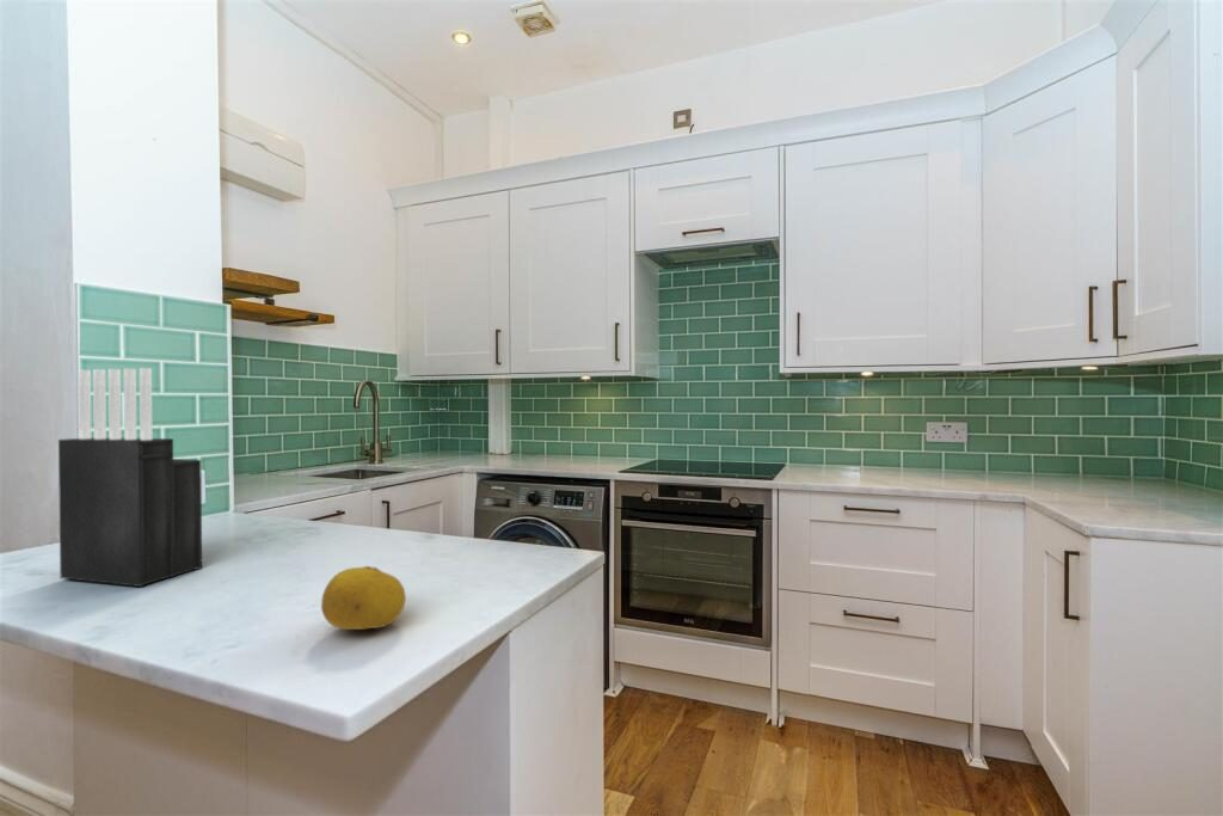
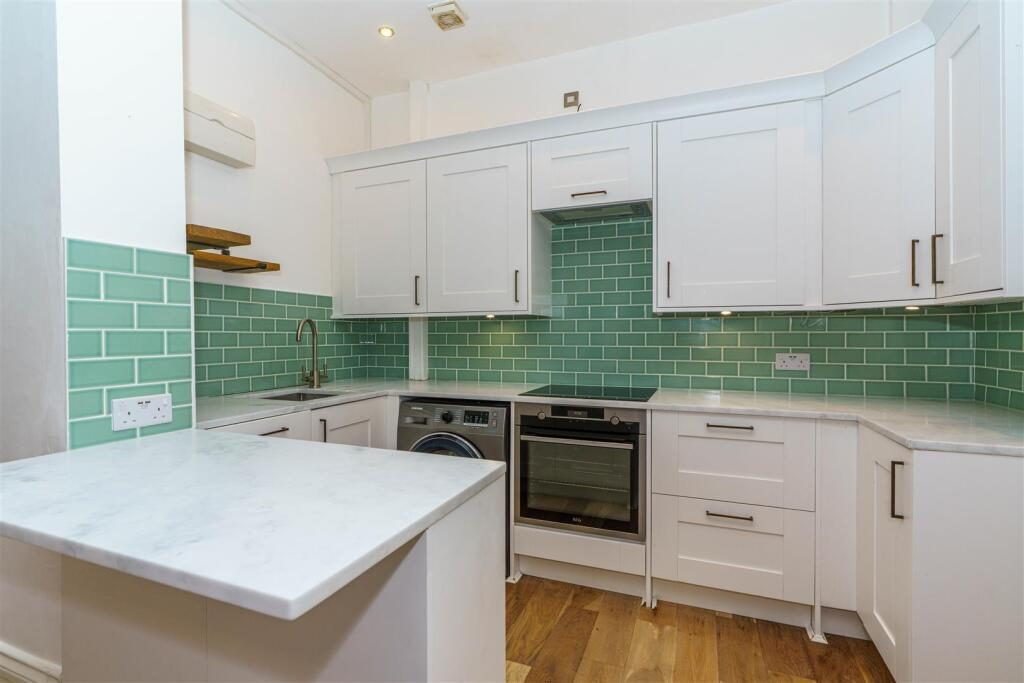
- fruit [320,565,407,631]
- knife block [57,367,203,588]
